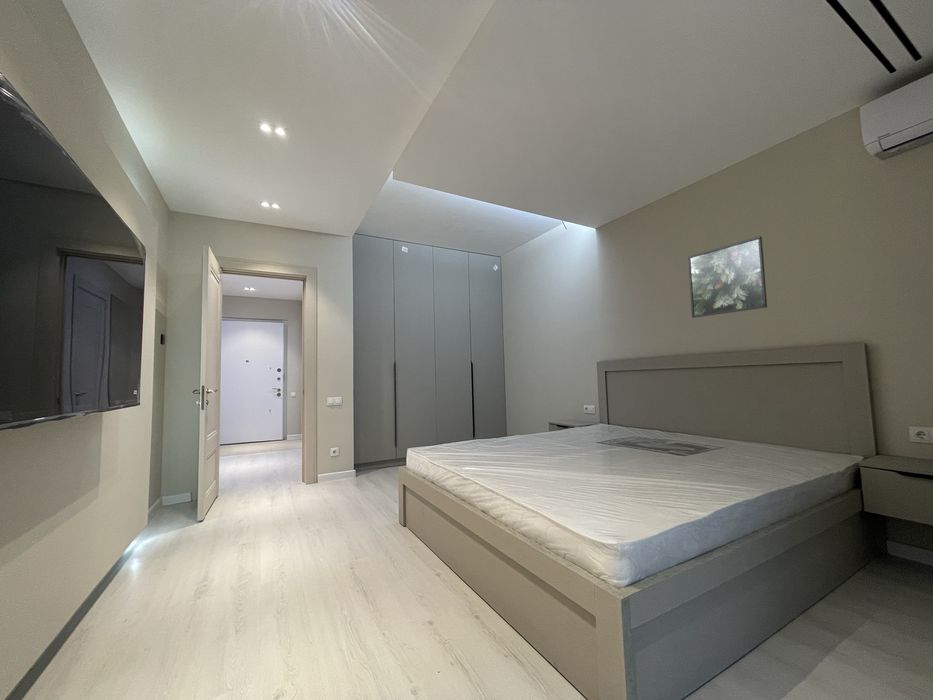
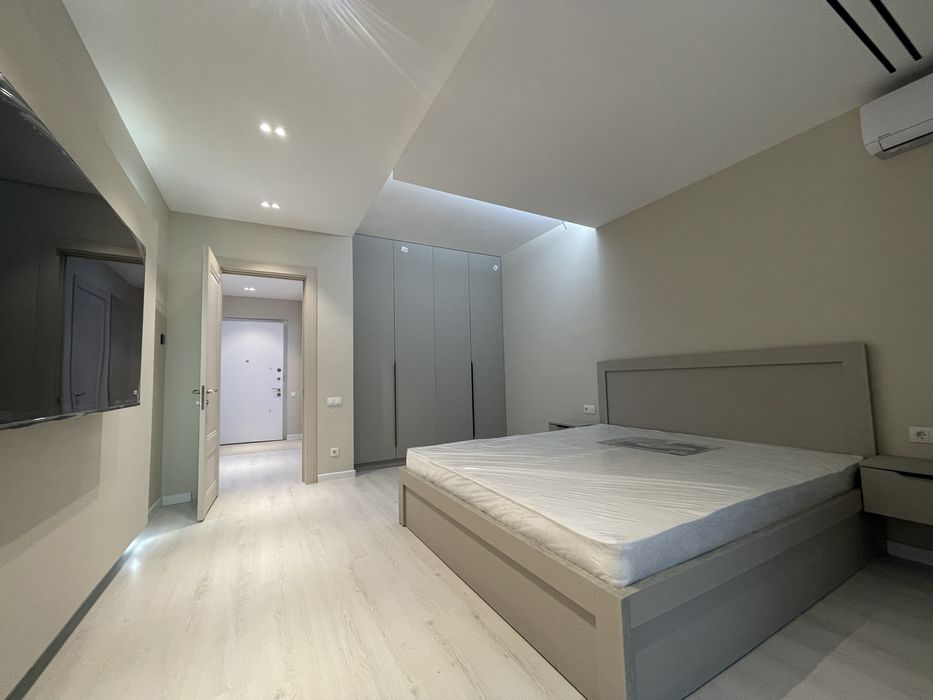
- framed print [687,235,768,319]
